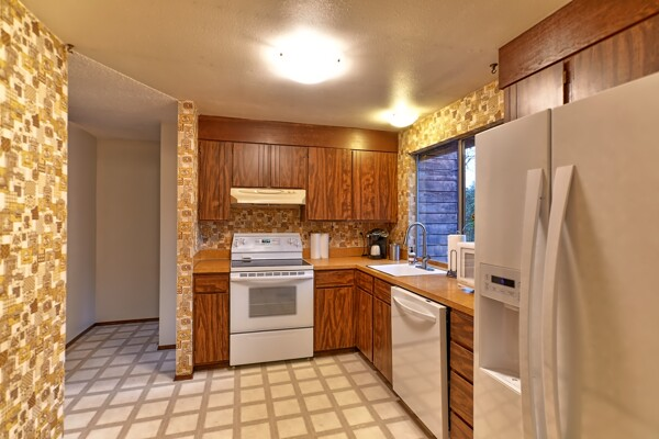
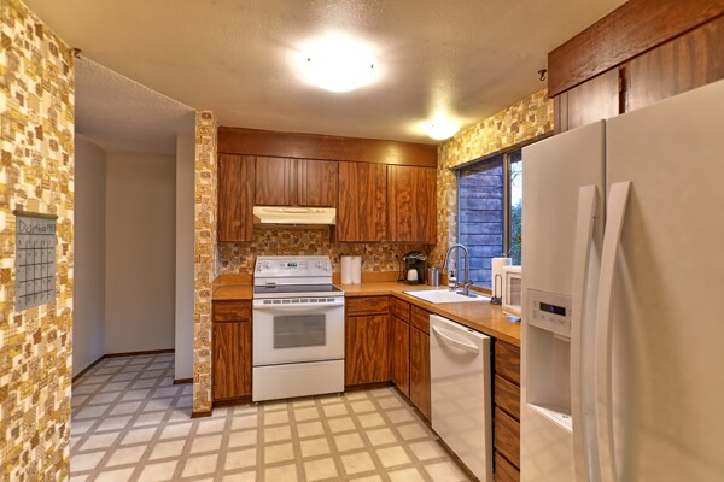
+ calendar [11,192,60,315]
